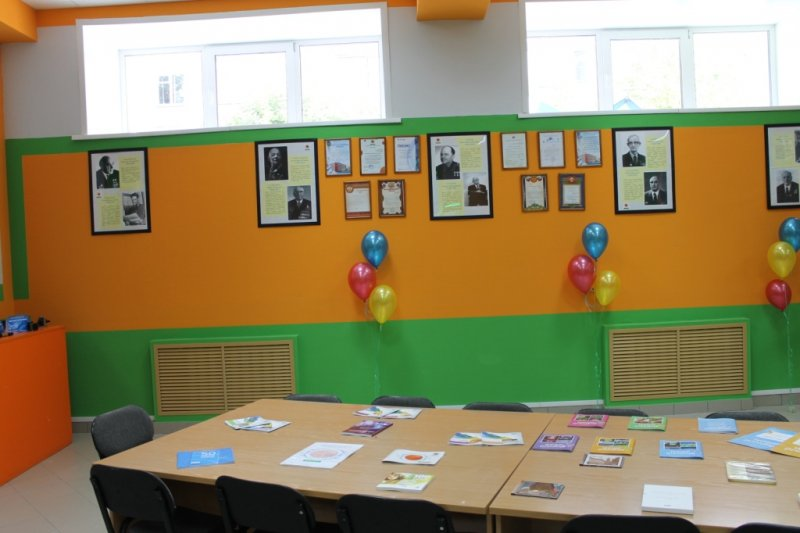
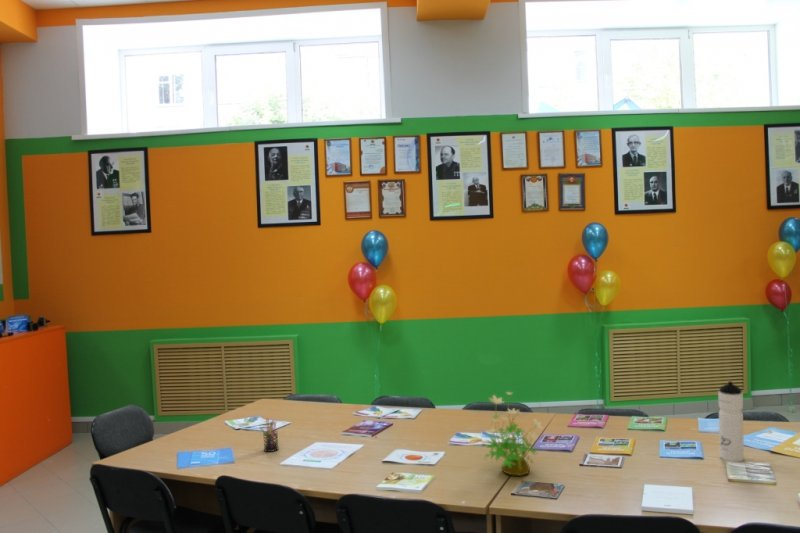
+ potted plant [483,391,544,477]
+ pen holder [258,418,280,453]
+ water bottle [717,380,745,462]
